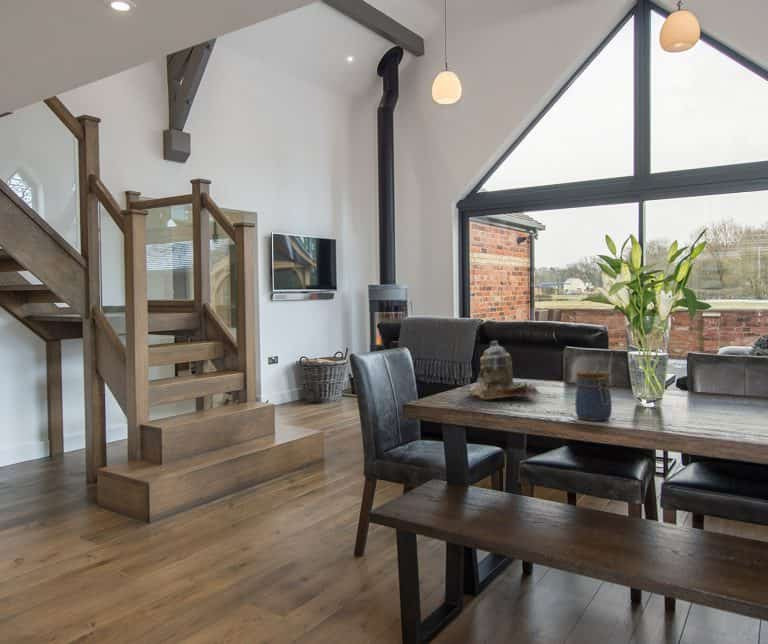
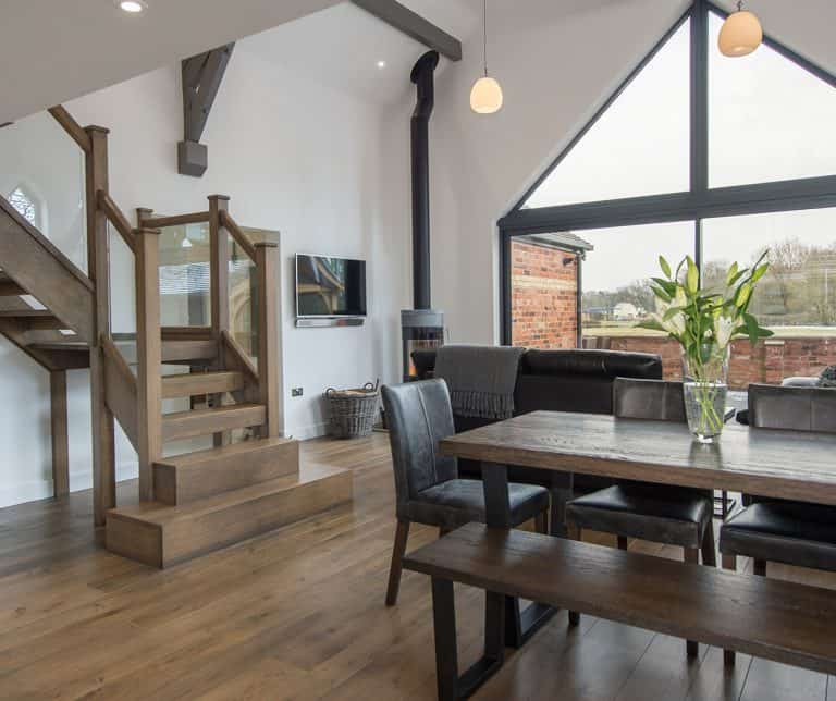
- jar [574,369,613,422]
- teapot [468,339,541,400]
